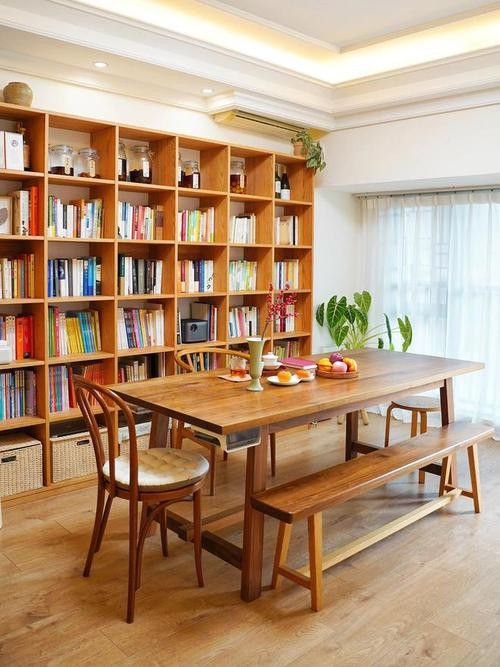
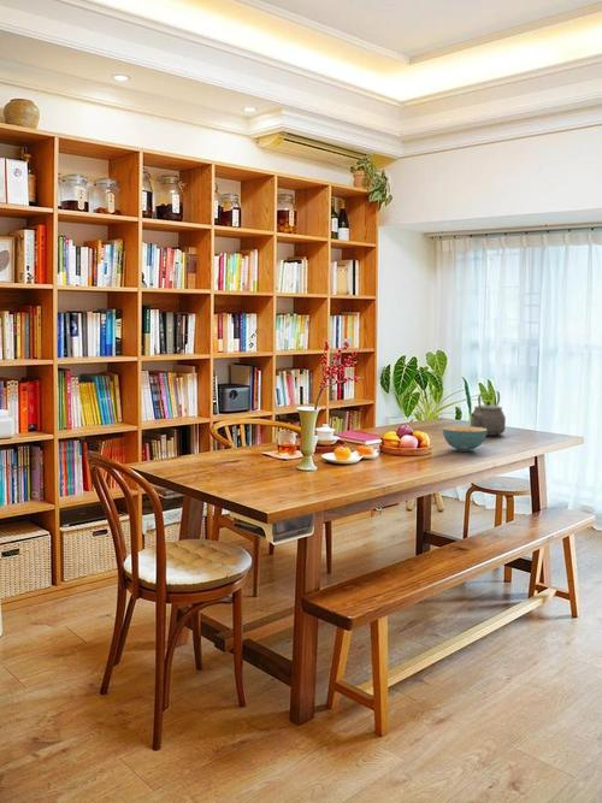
+ tea kettle [470,390,507,437]
+ cereal bowl [442,425,486,453]
